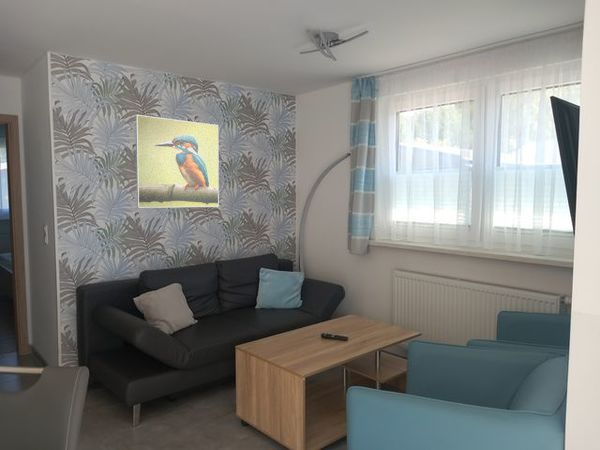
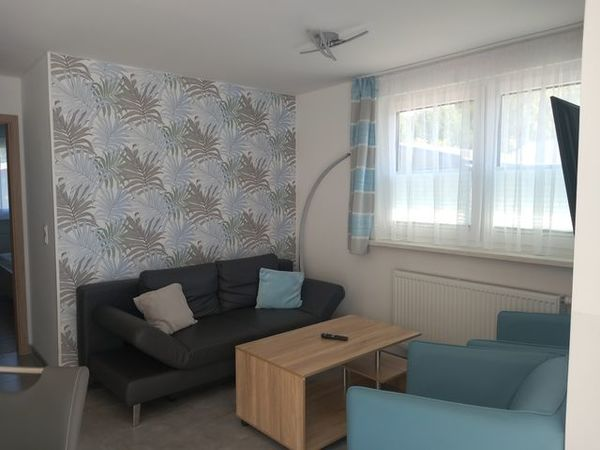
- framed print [134,114,220,209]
